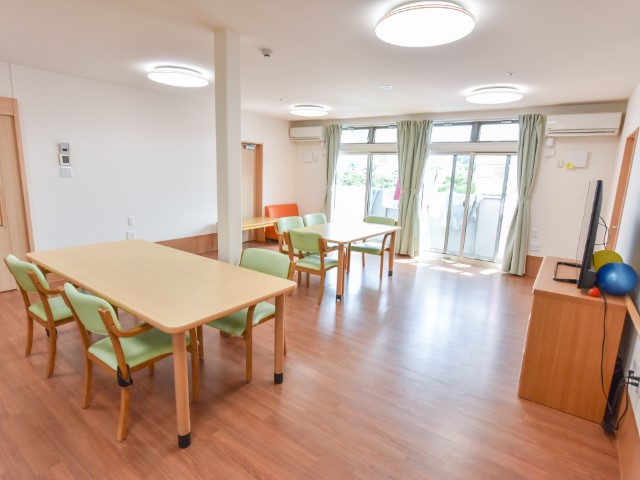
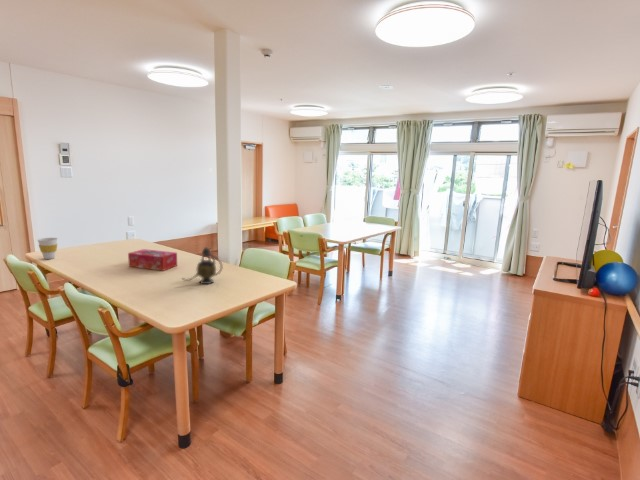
+ teapot [181,246,224,285]
+ tissue box [127,248,178,272]
+ cup [36,237,59,260]
